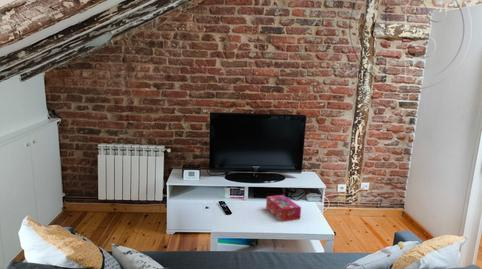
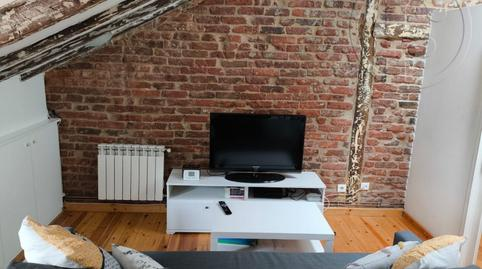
- tissue box [265,194,302,223]
